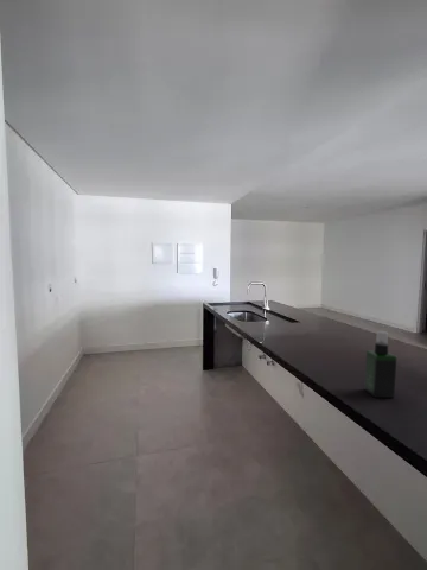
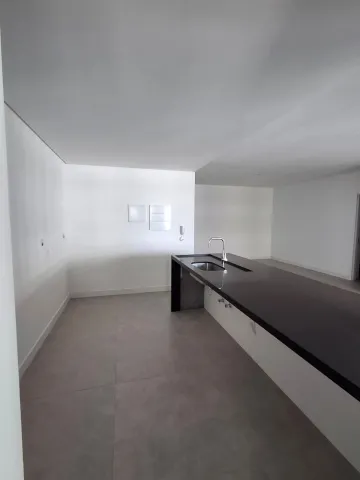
- spray bottle [363,330,399,399]
